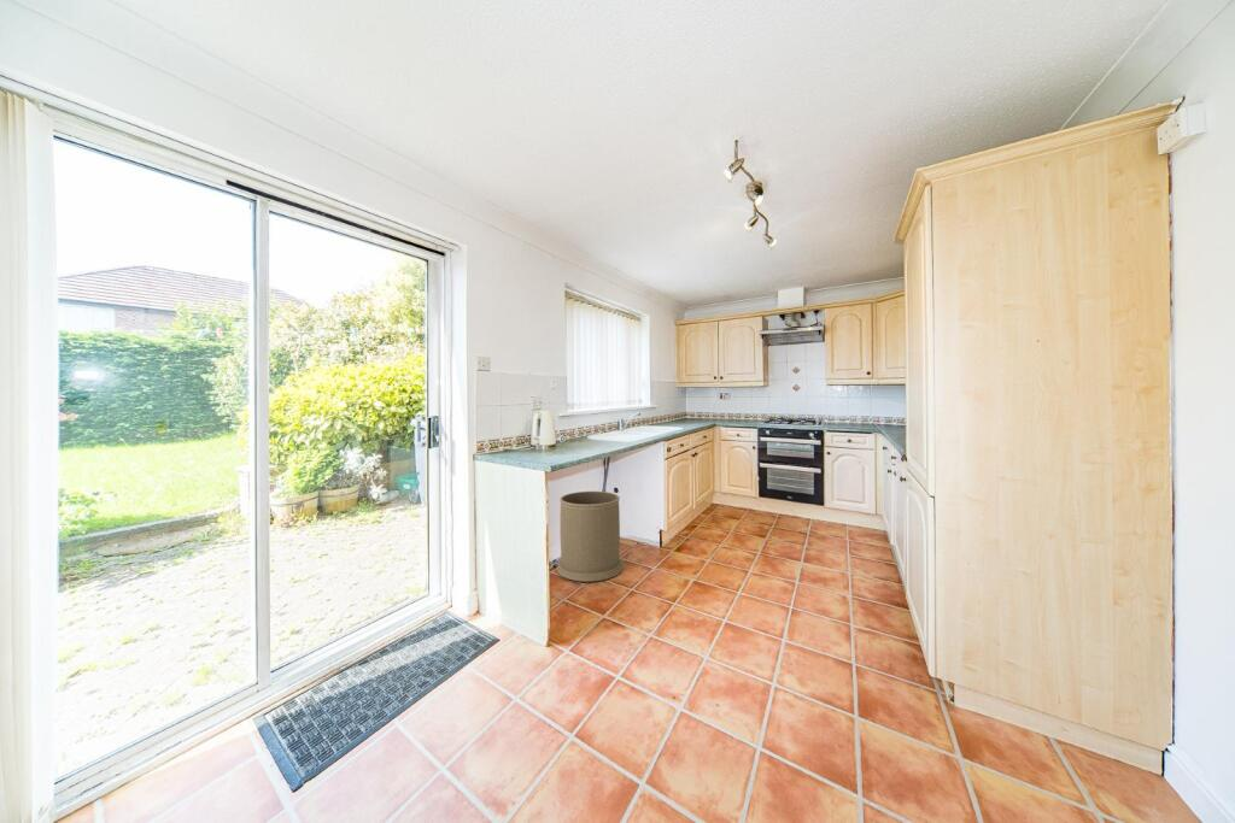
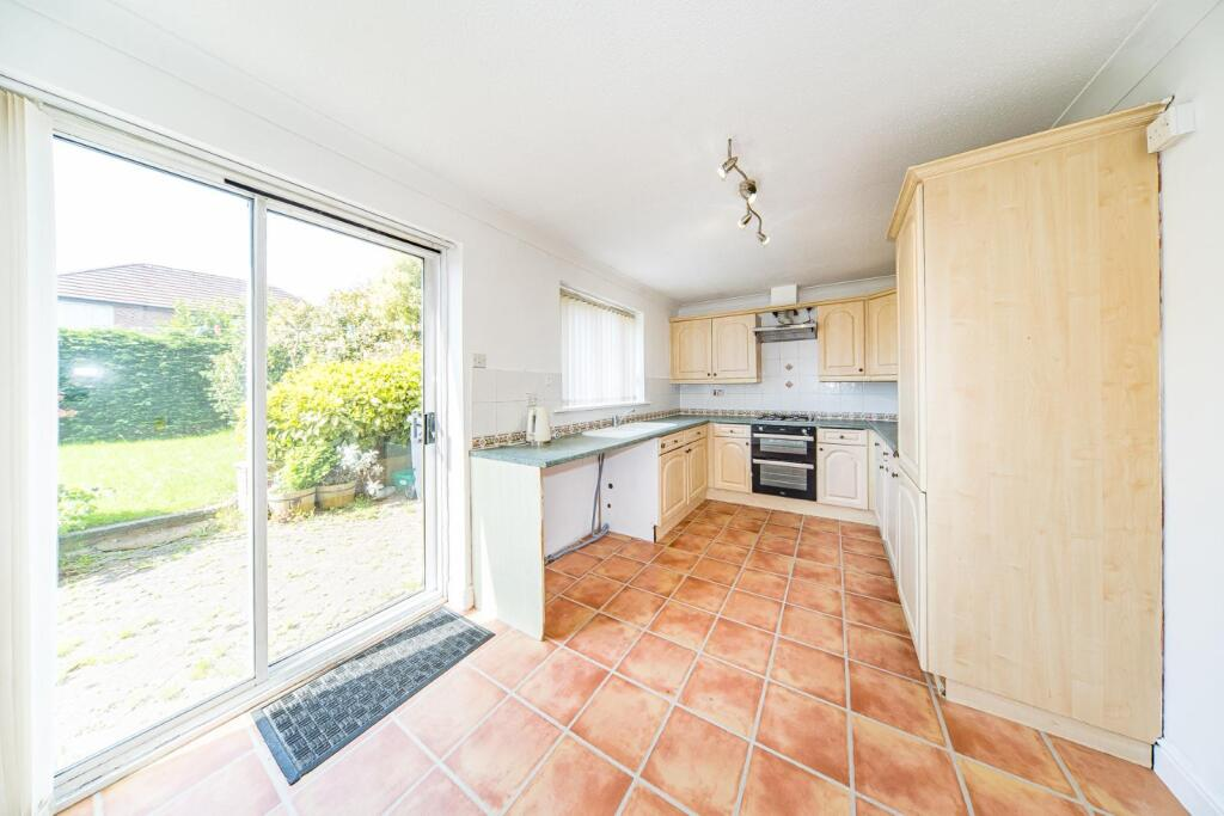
- trash can [556,490,625,583]
